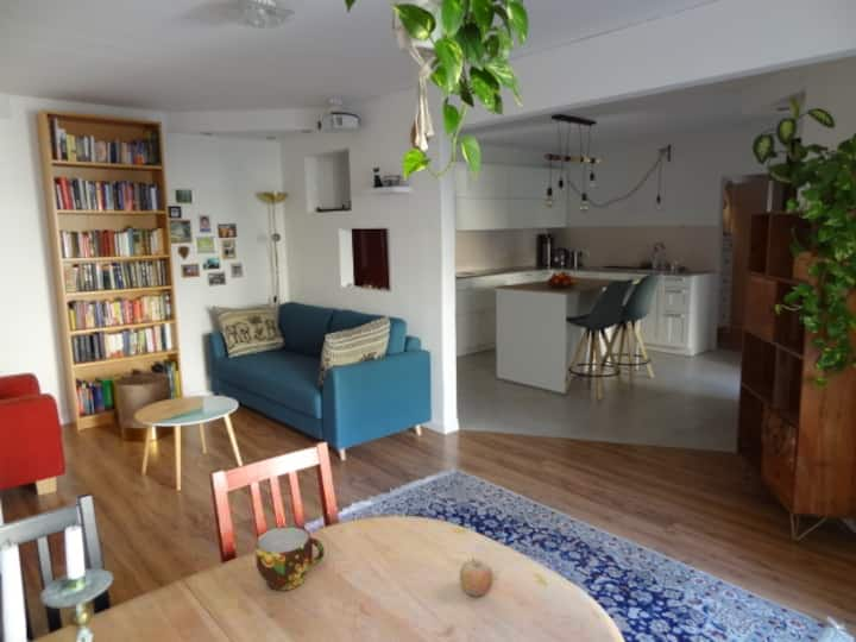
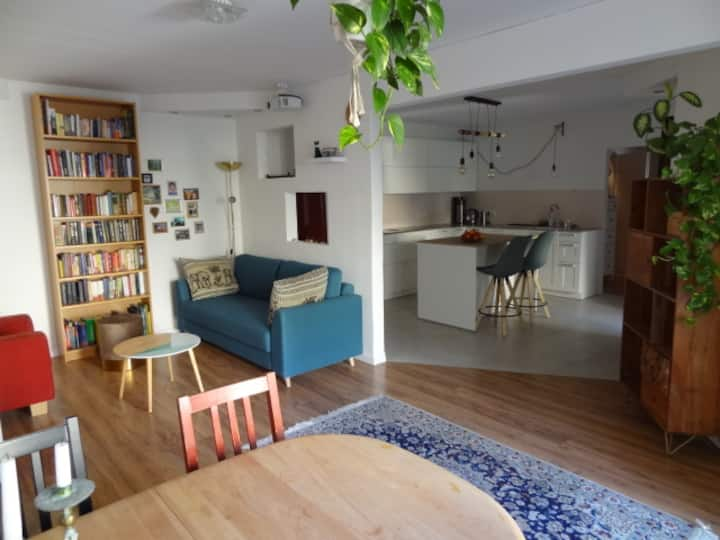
- fruit [459,558,495,597]
- cup [254,525,326,592]
